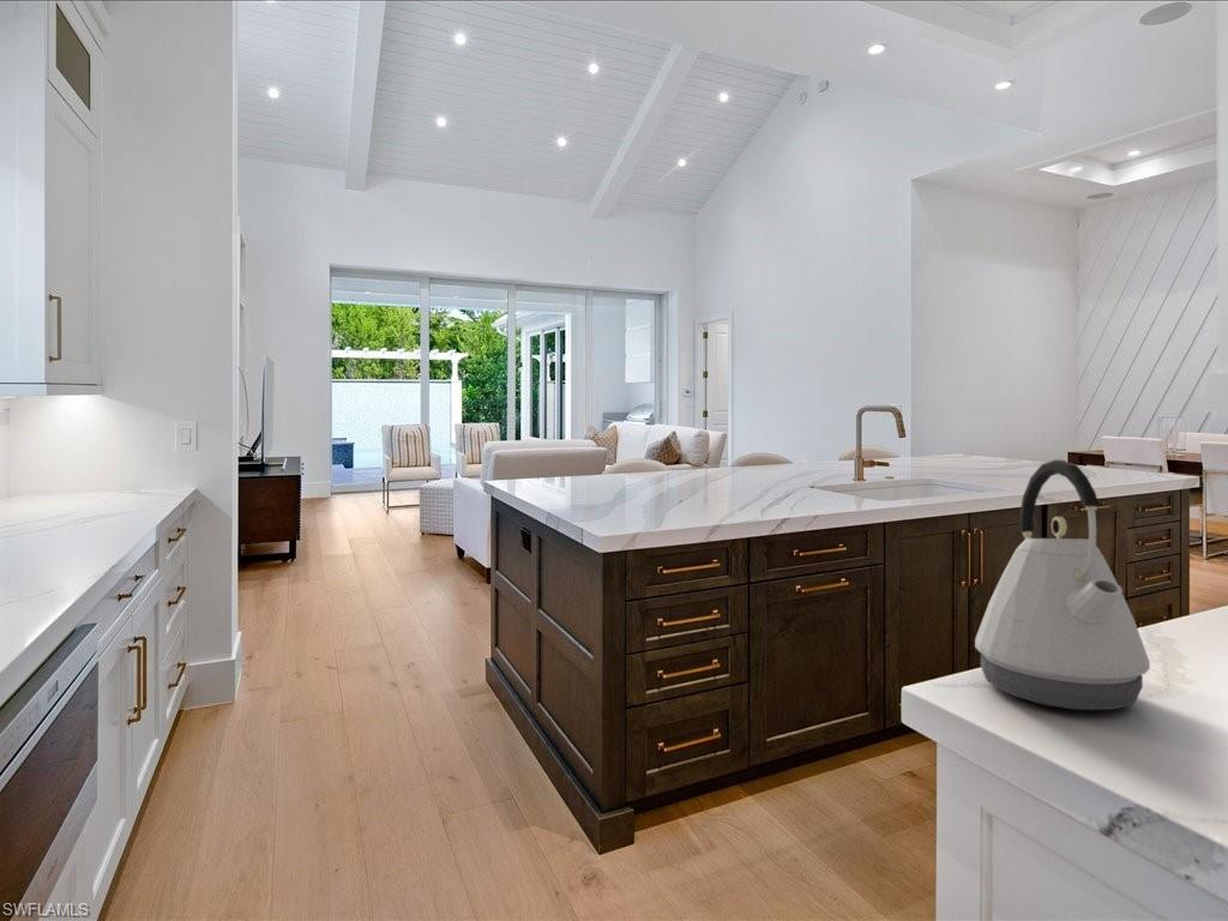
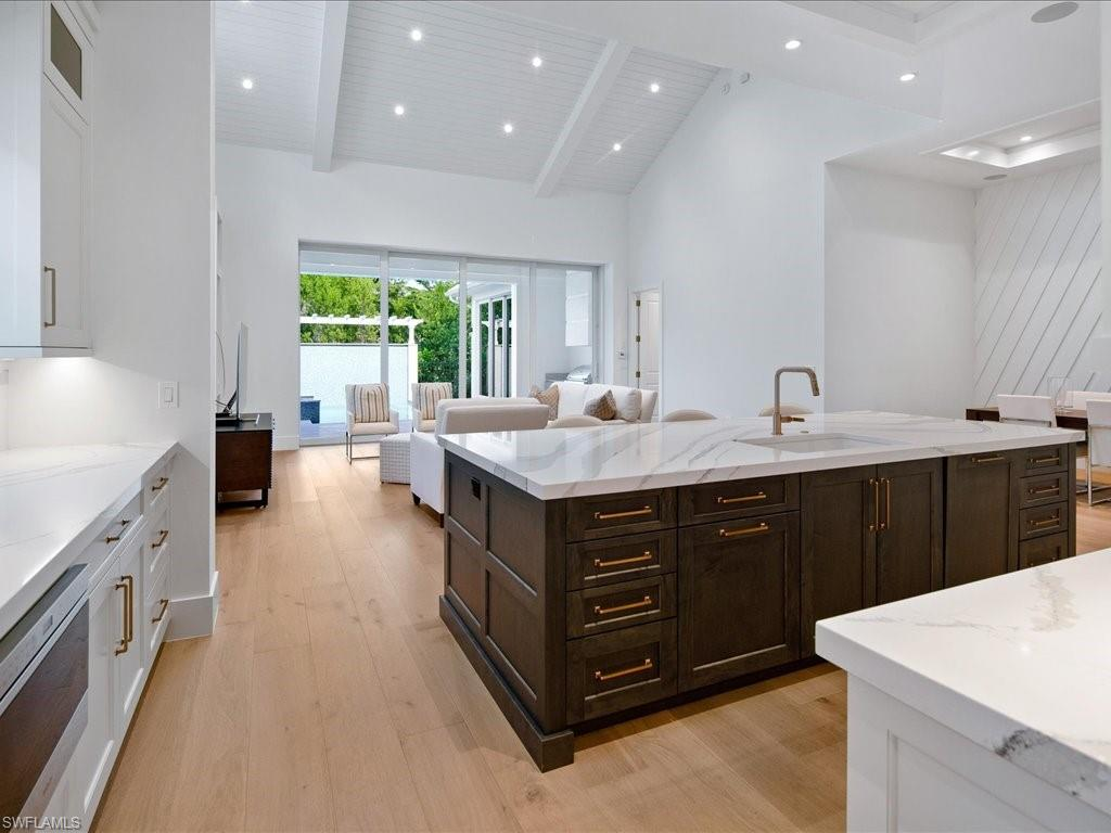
- kettle [974,459,1151,711]
